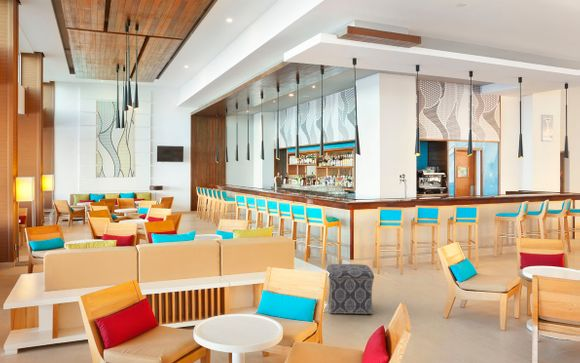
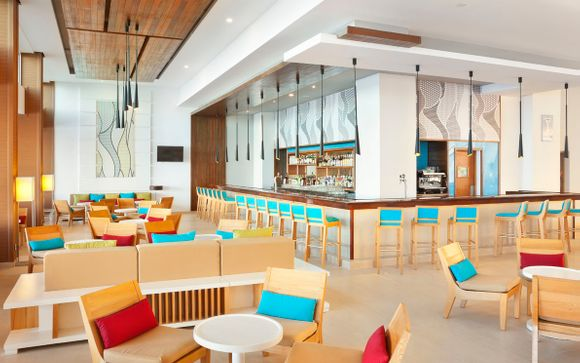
- ottoman [326,263,375,316]
